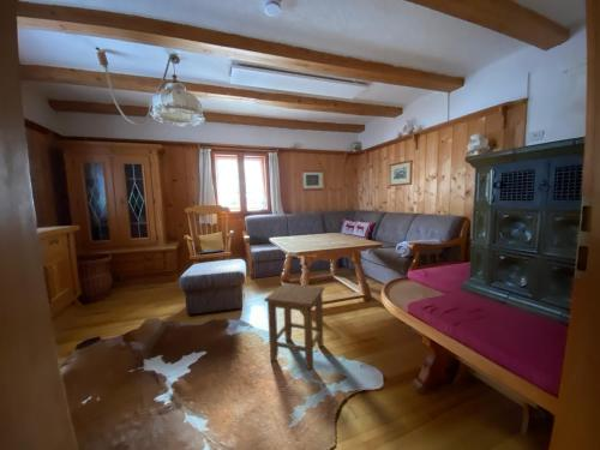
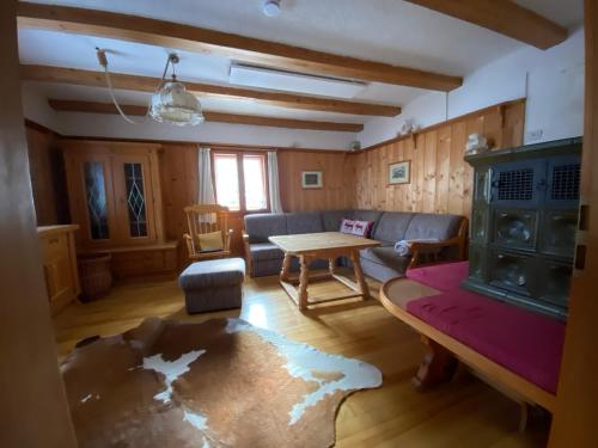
- stool [263,282,325,371]
